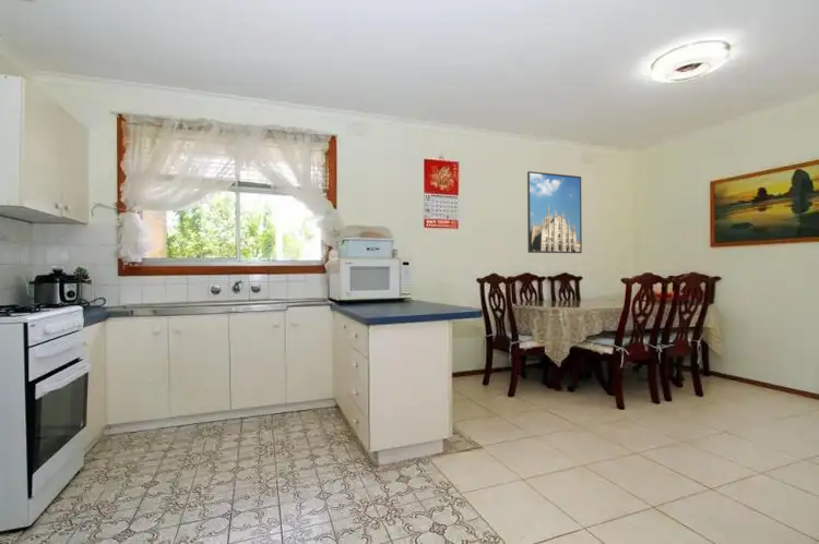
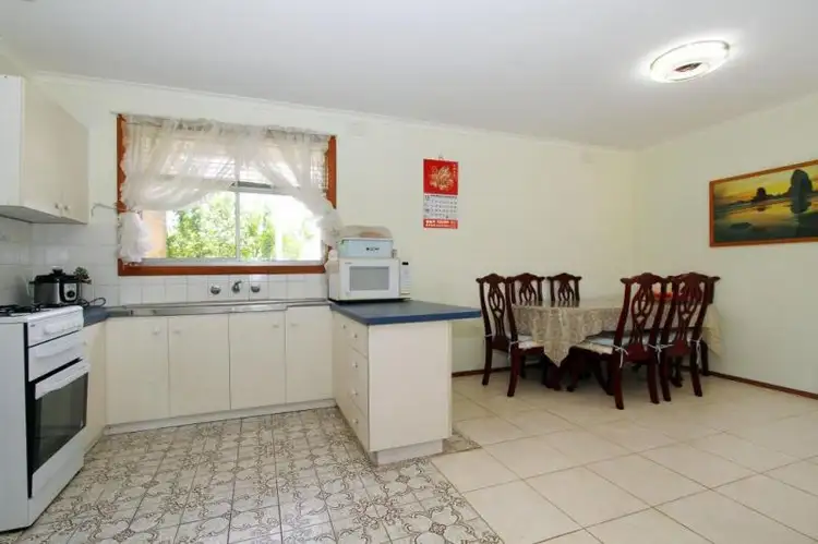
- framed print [526,170,583,254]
